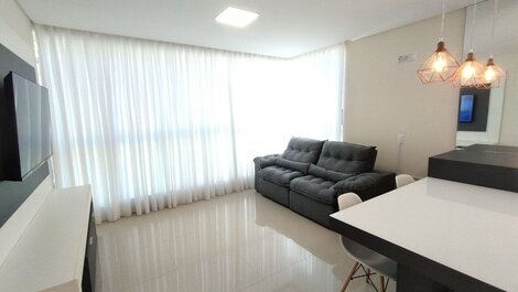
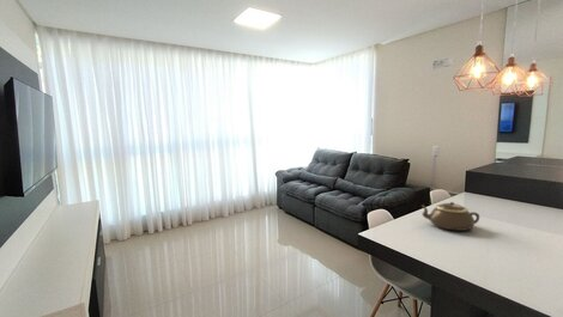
+ teapot [419,201,480,232]
